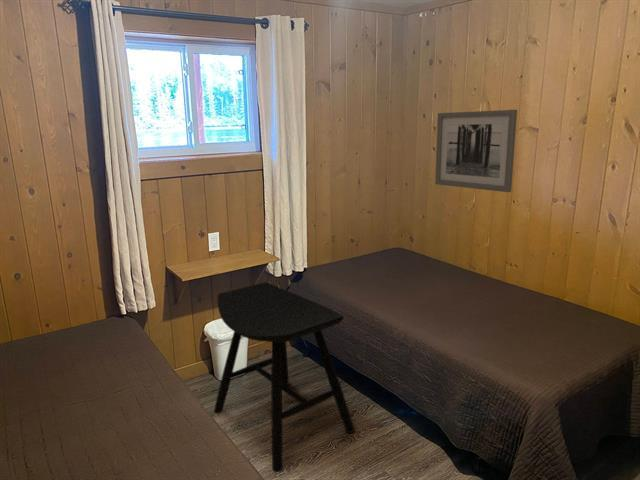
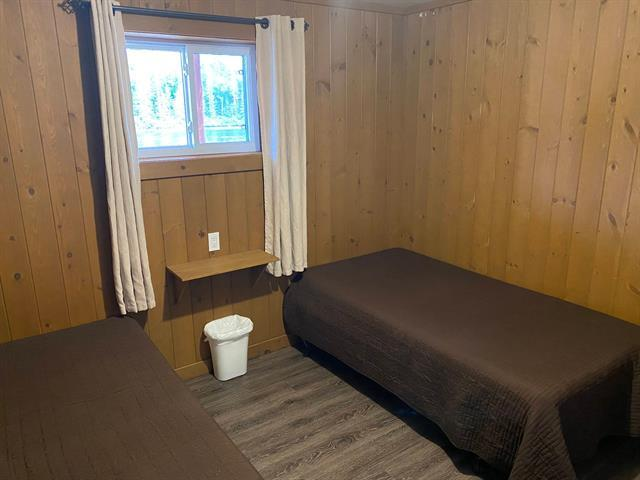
- stool [213,281,356,473]
- wall art [434,109,518,193]
